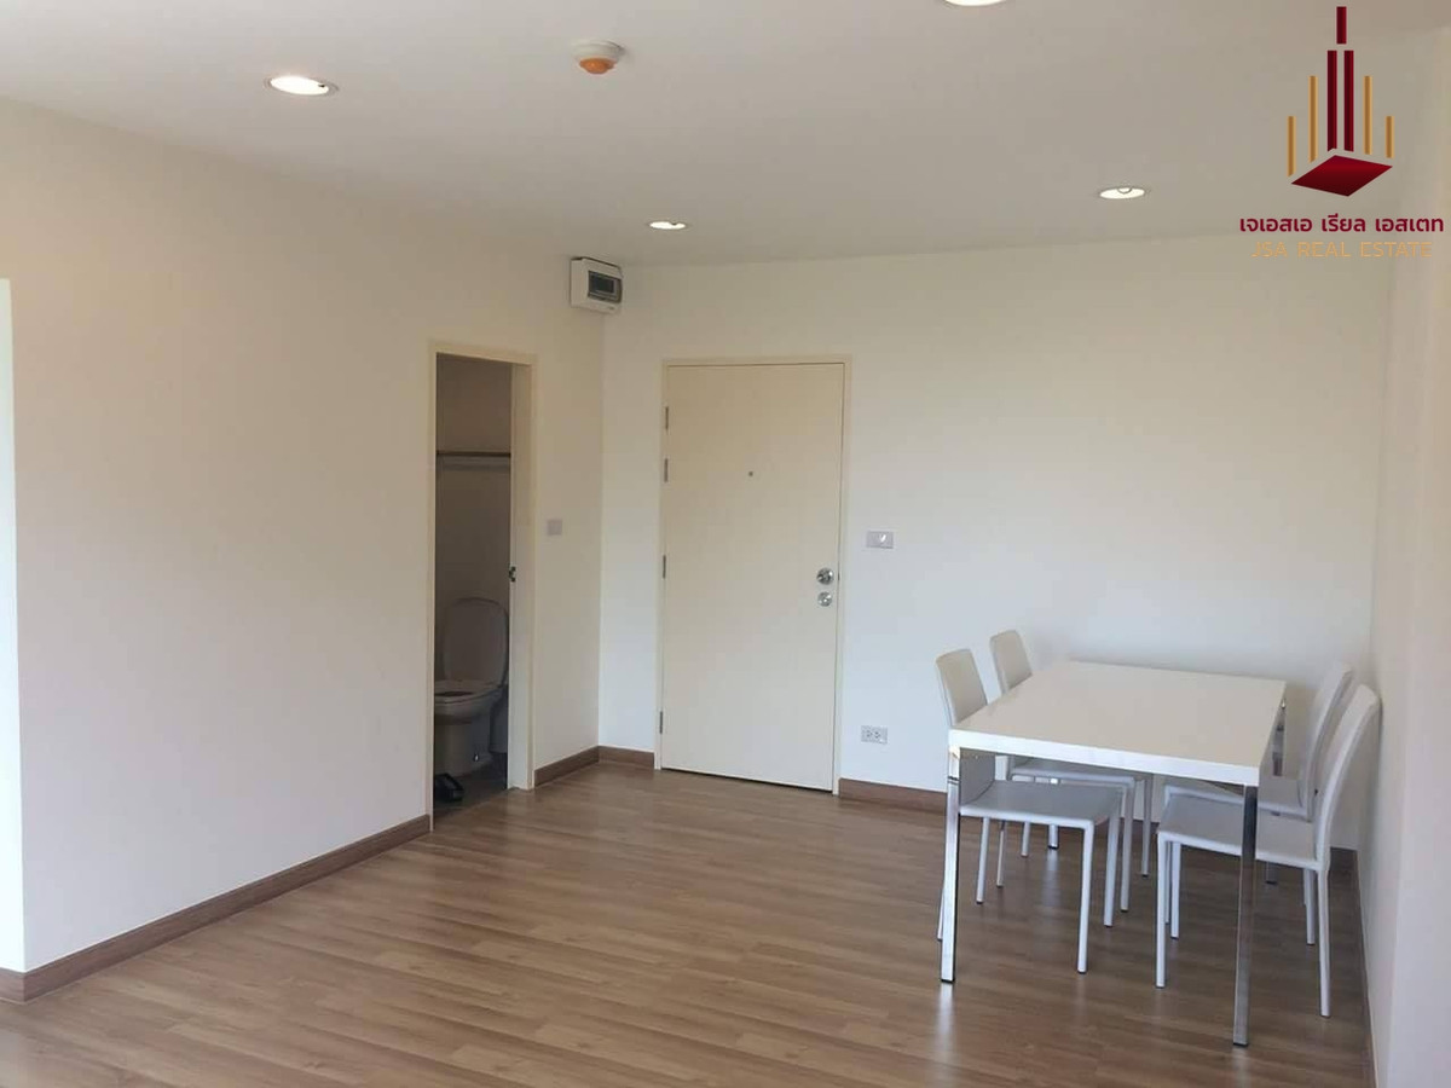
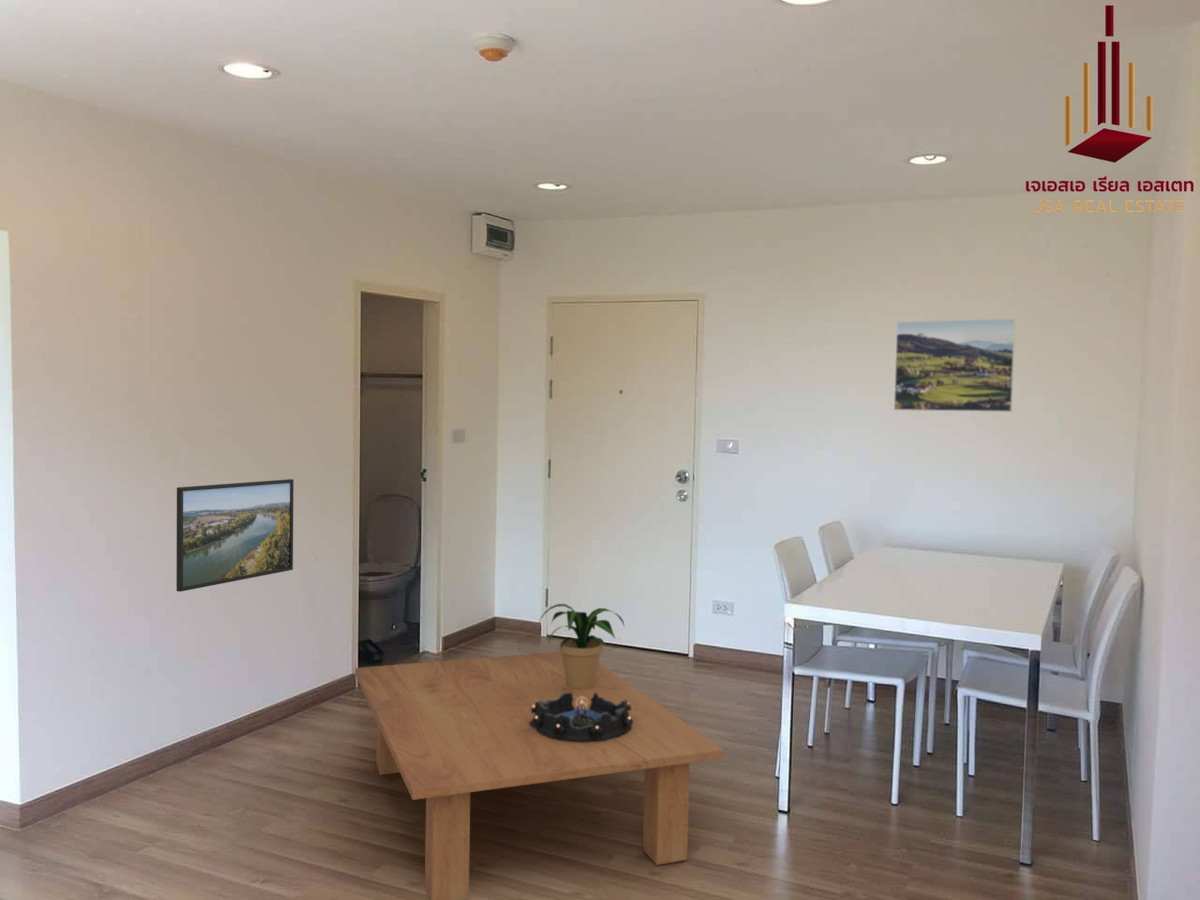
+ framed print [893,318,1016,413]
+ coffee table [354,651,725,900]
+ decorative bowl [529,692,633,742]
+ potted plant [538,603,625,689]
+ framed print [175,478,295,593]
